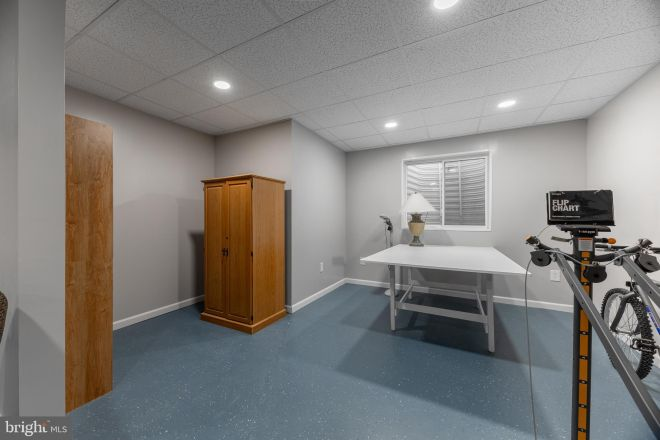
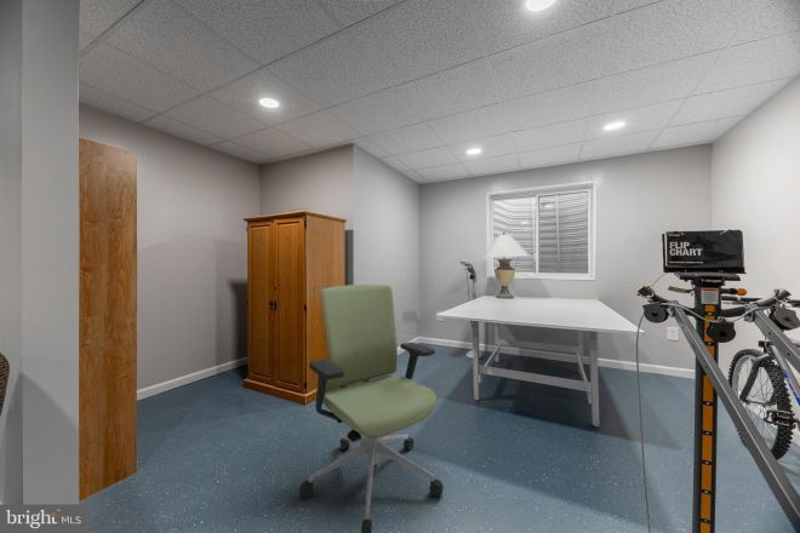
+ office chair [298,283,445,533]
